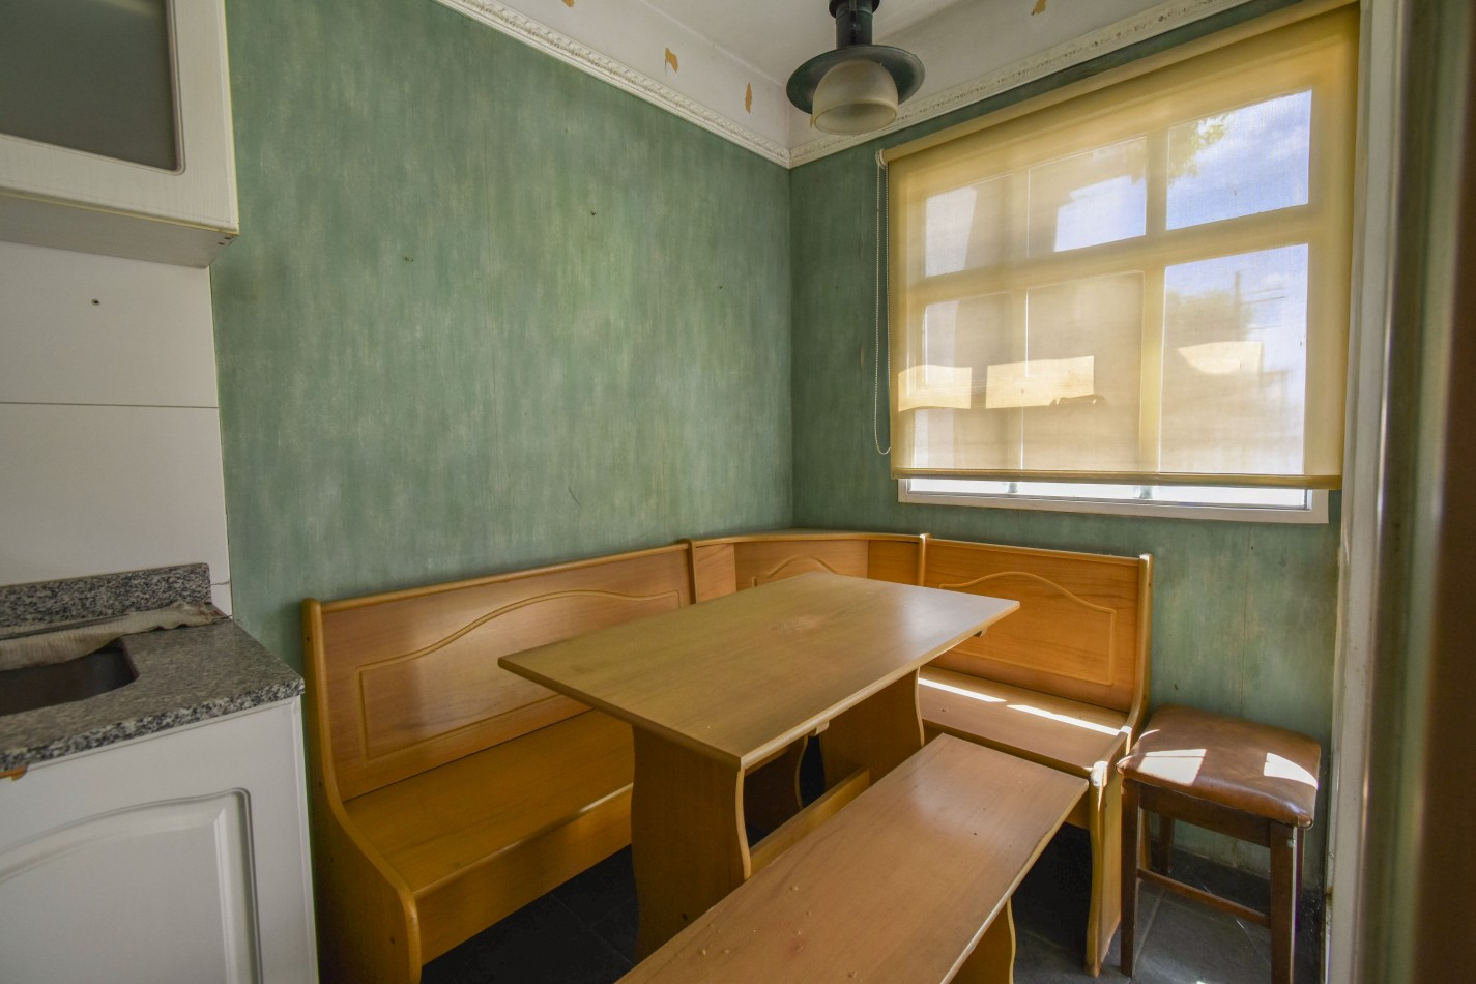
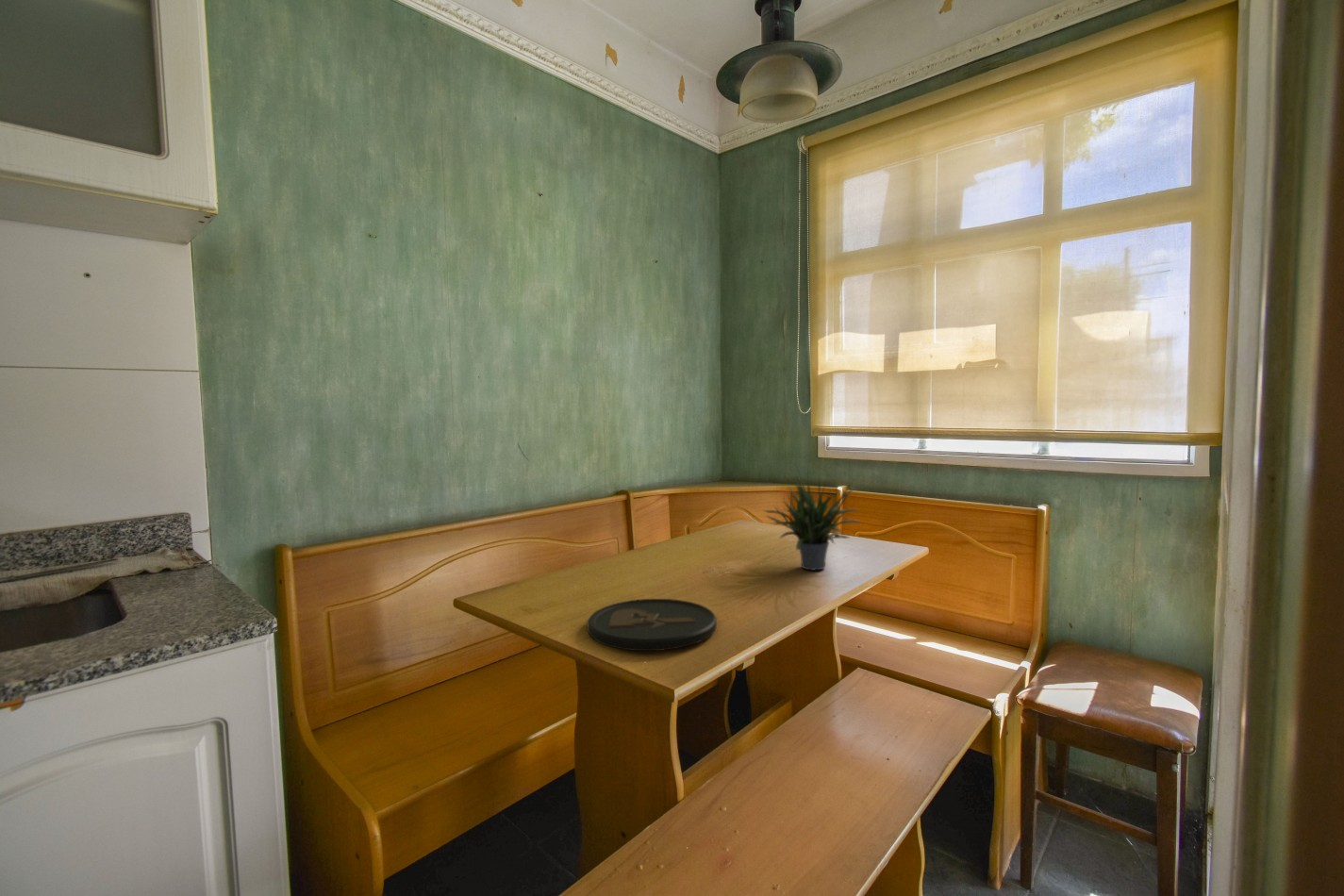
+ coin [587,598,718,652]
+ potted plant [763,455,862,572]
